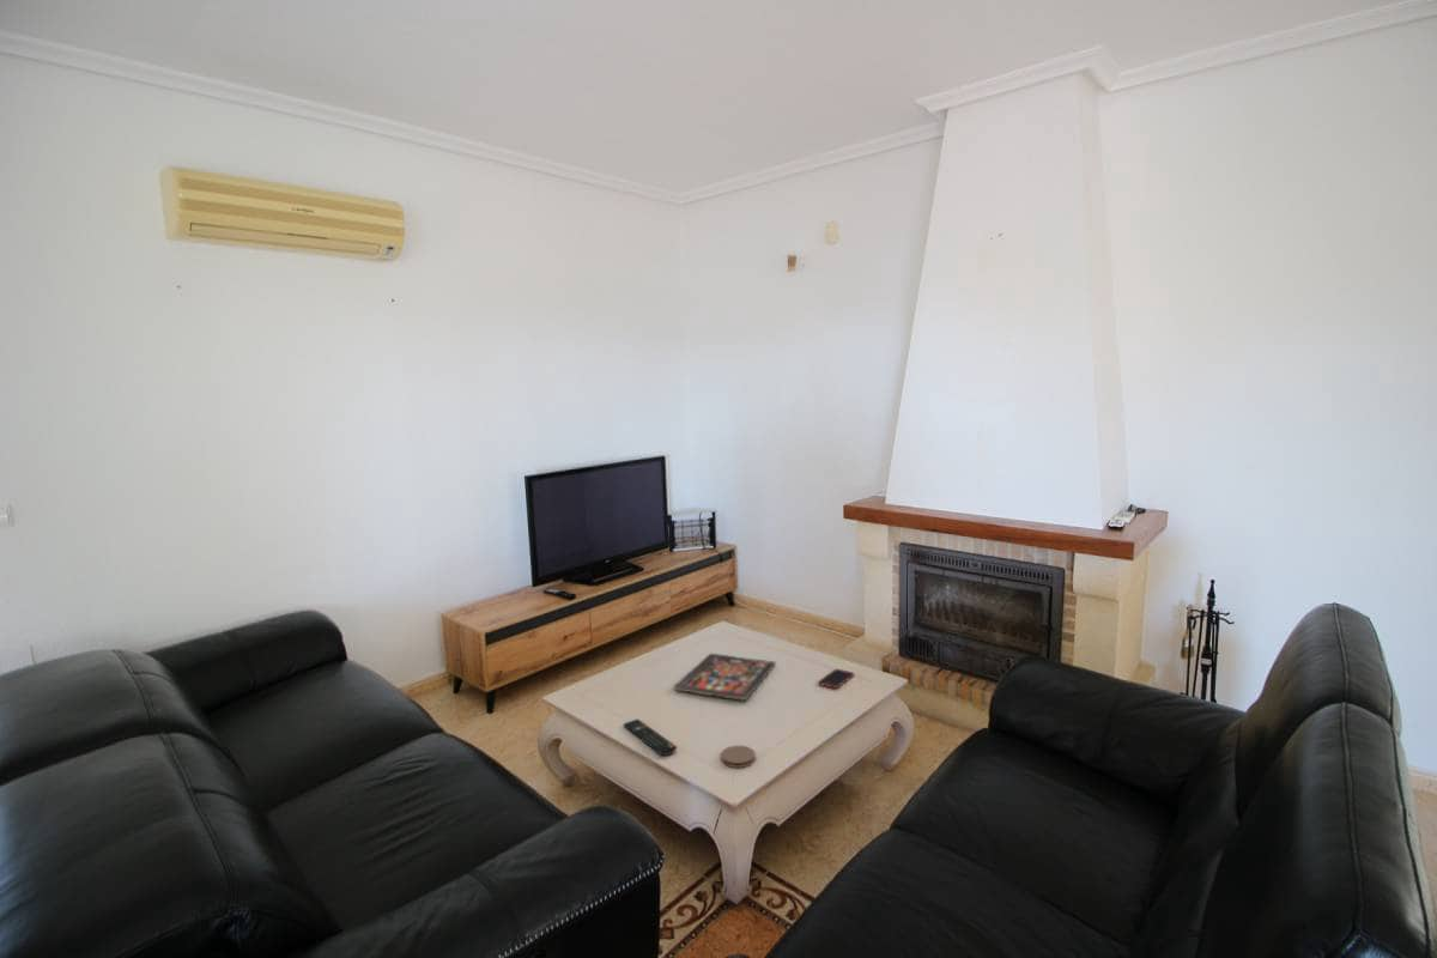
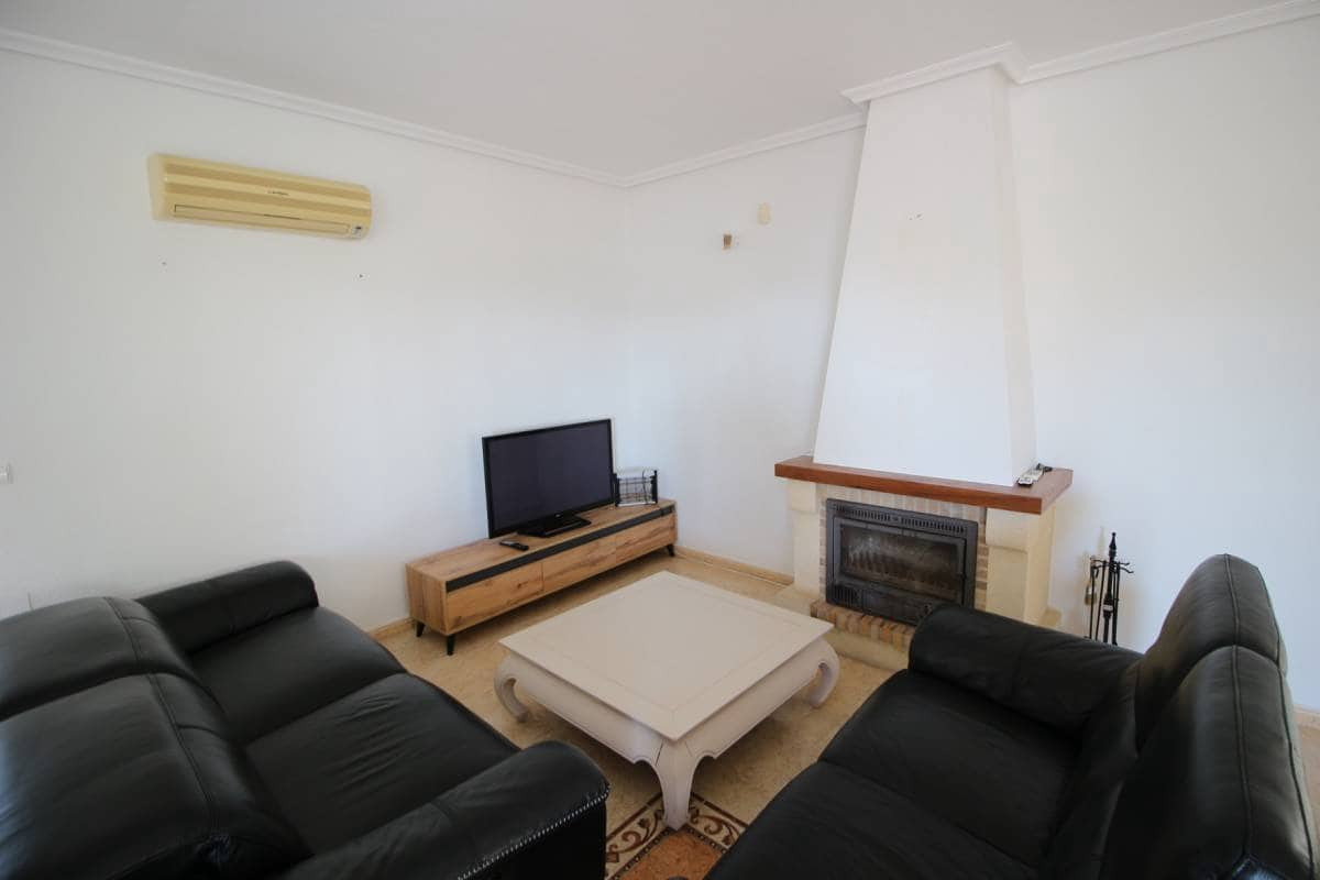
- cell phone [817,668,855,690]
- remote control [623,717,678,757]
- board game [673,653,777,702]
- coaster [720,745,757,769]
